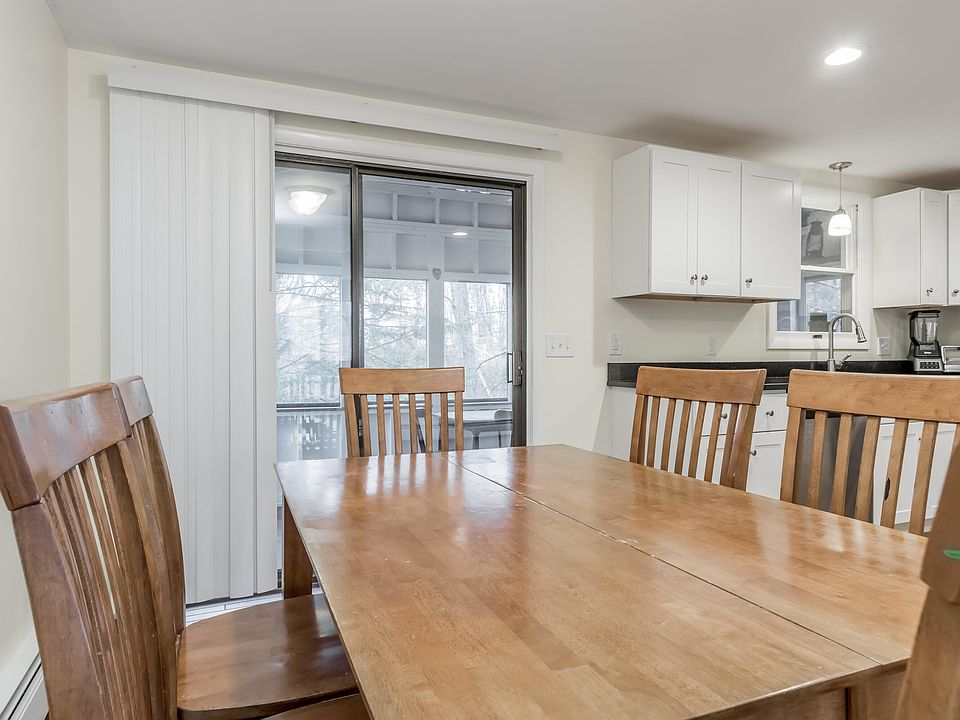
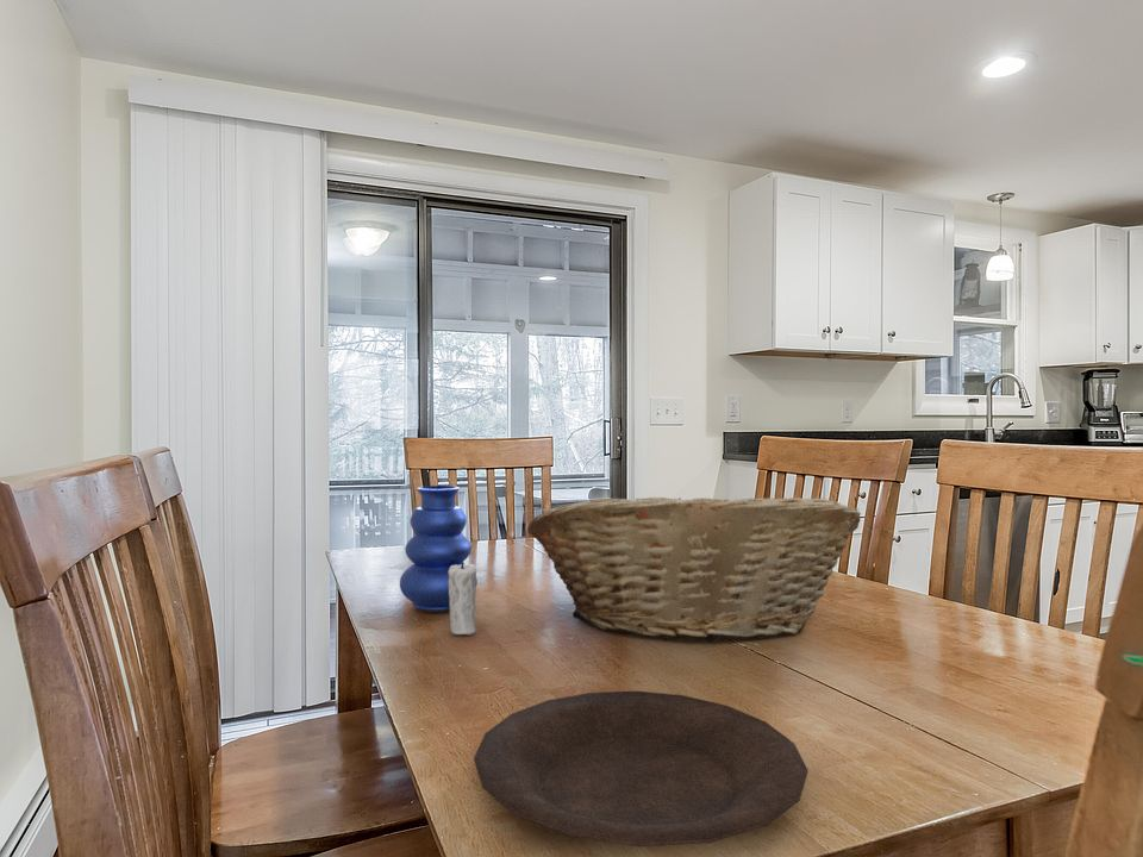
+ candle [448,553,477,637]
+ plate [473,690,808,847]
+ fruit basket [526,496,862,643]
+ vase [399,484,479,613]
